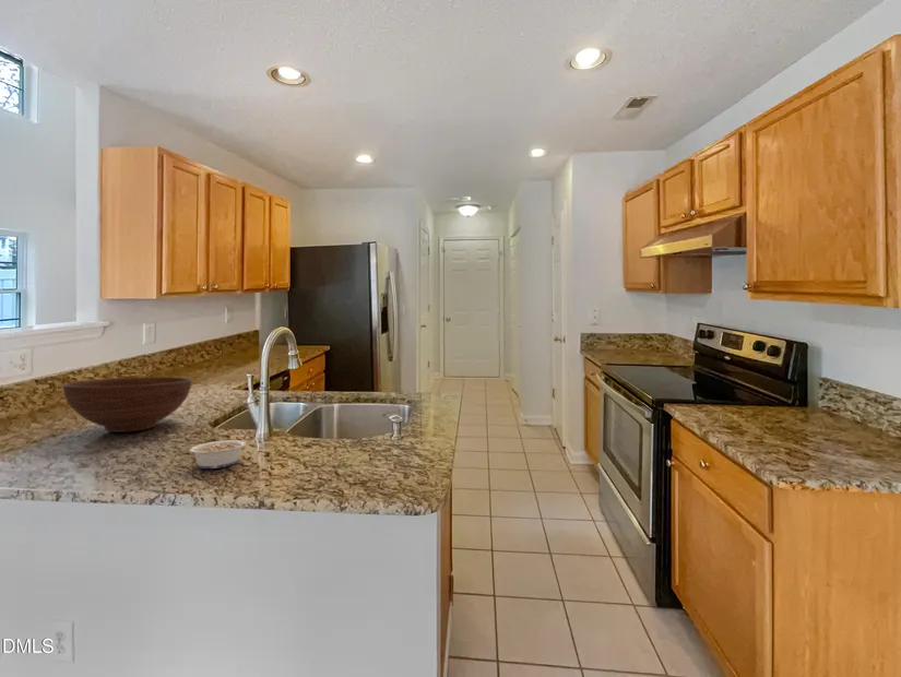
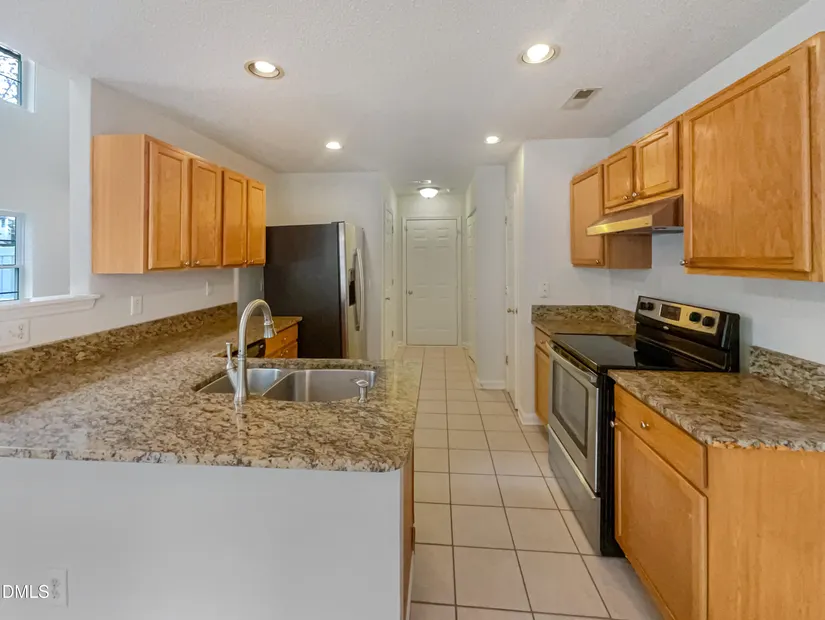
- fruit bowl [62,376,192,433]
- legume [176,439,247,470]
